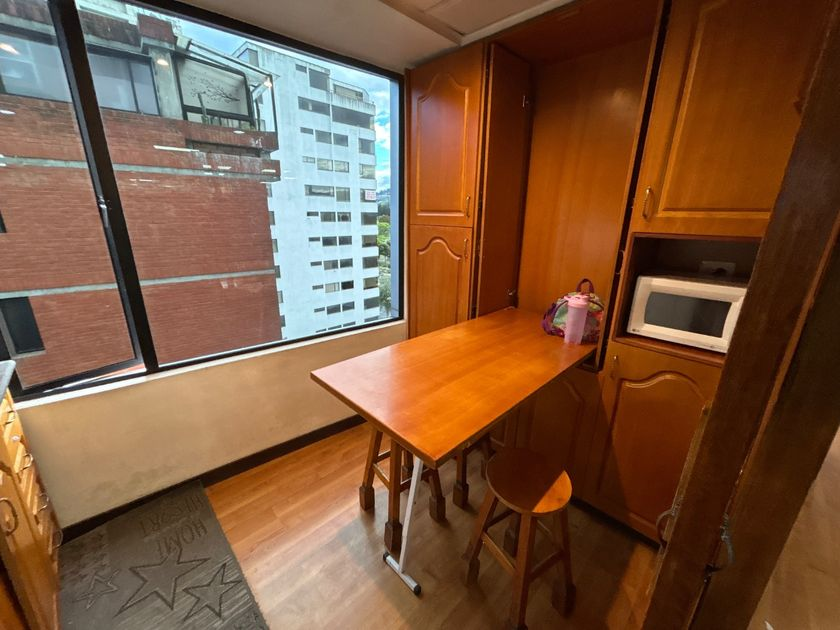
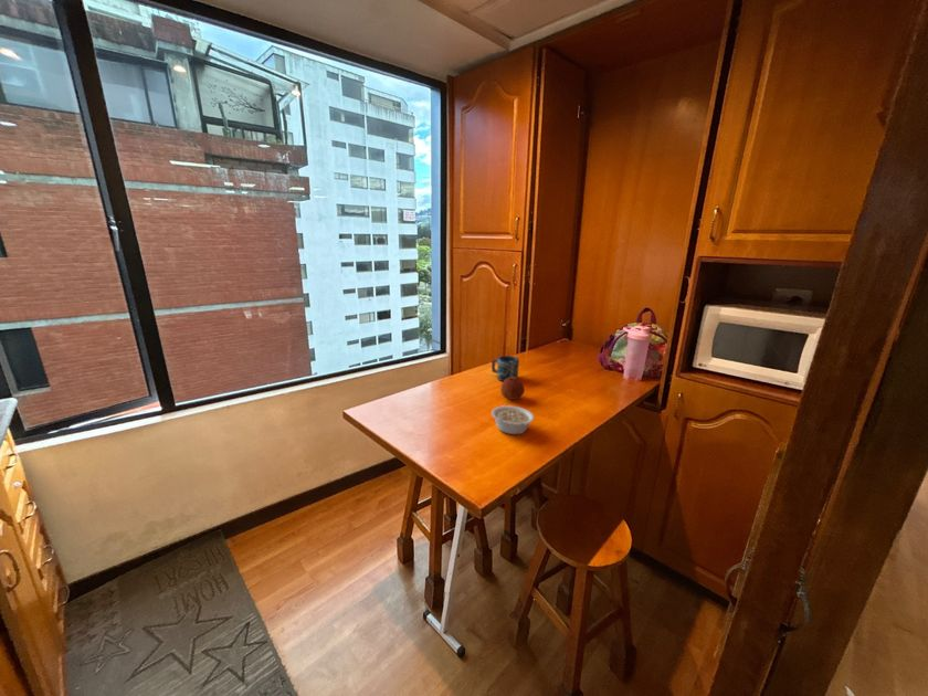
+ cup [491,355,520,382]
+ fruit [499,378,526,401]
+ legume [491,404,535,435]
